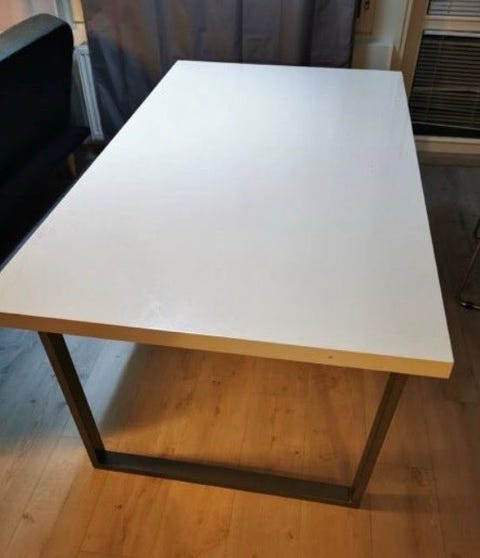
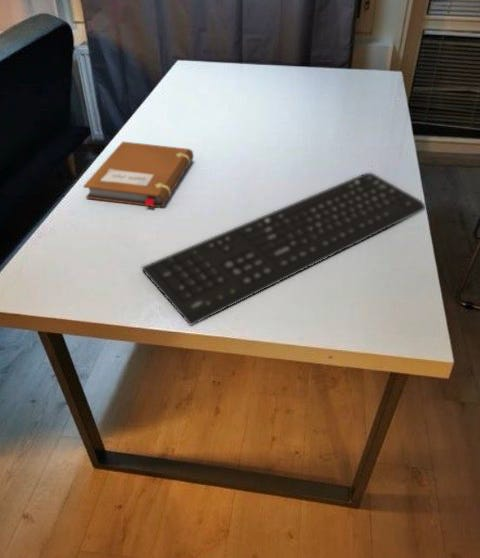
+ keyboard [141,172,427,327]
+ notebook [82,140,195,209]
